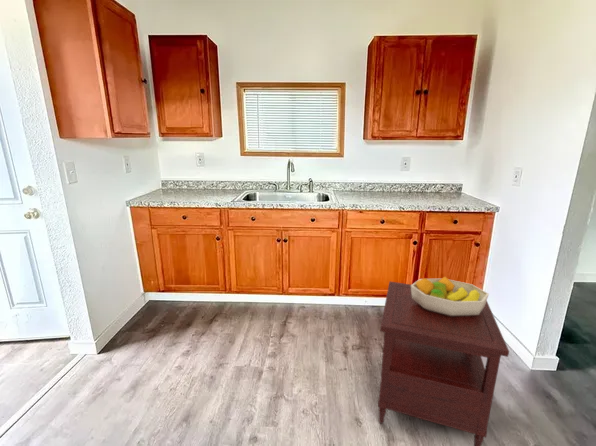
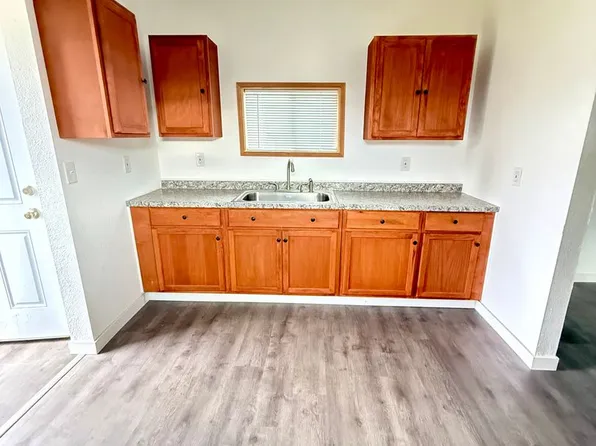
- fruit bowl [411,276,490,316]
- side table [377,281,510,446]
